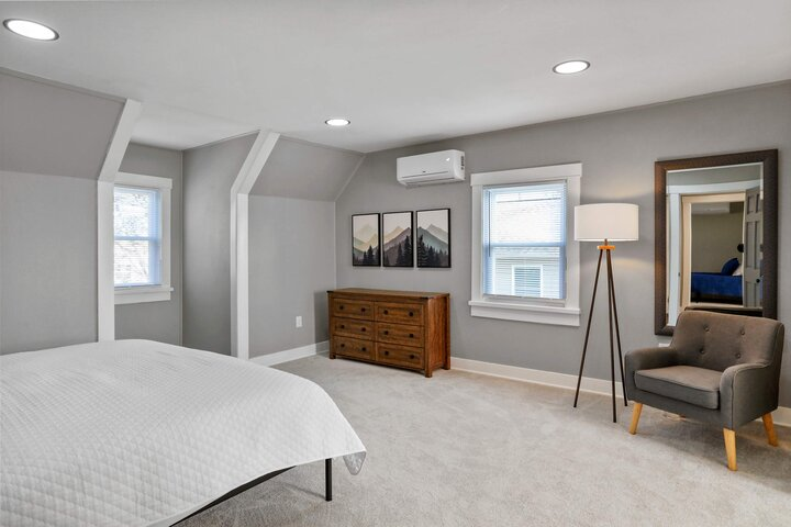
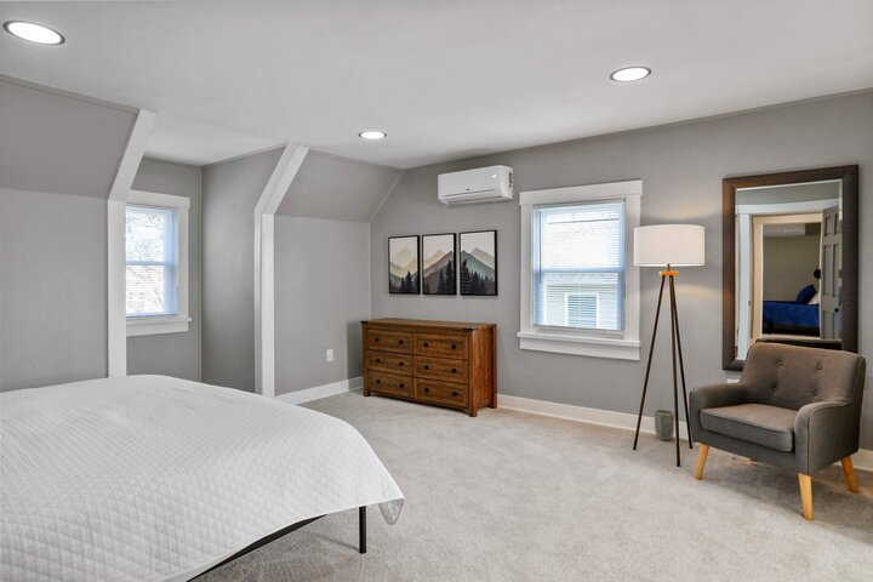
+ plant pot [654,409,675,441]
